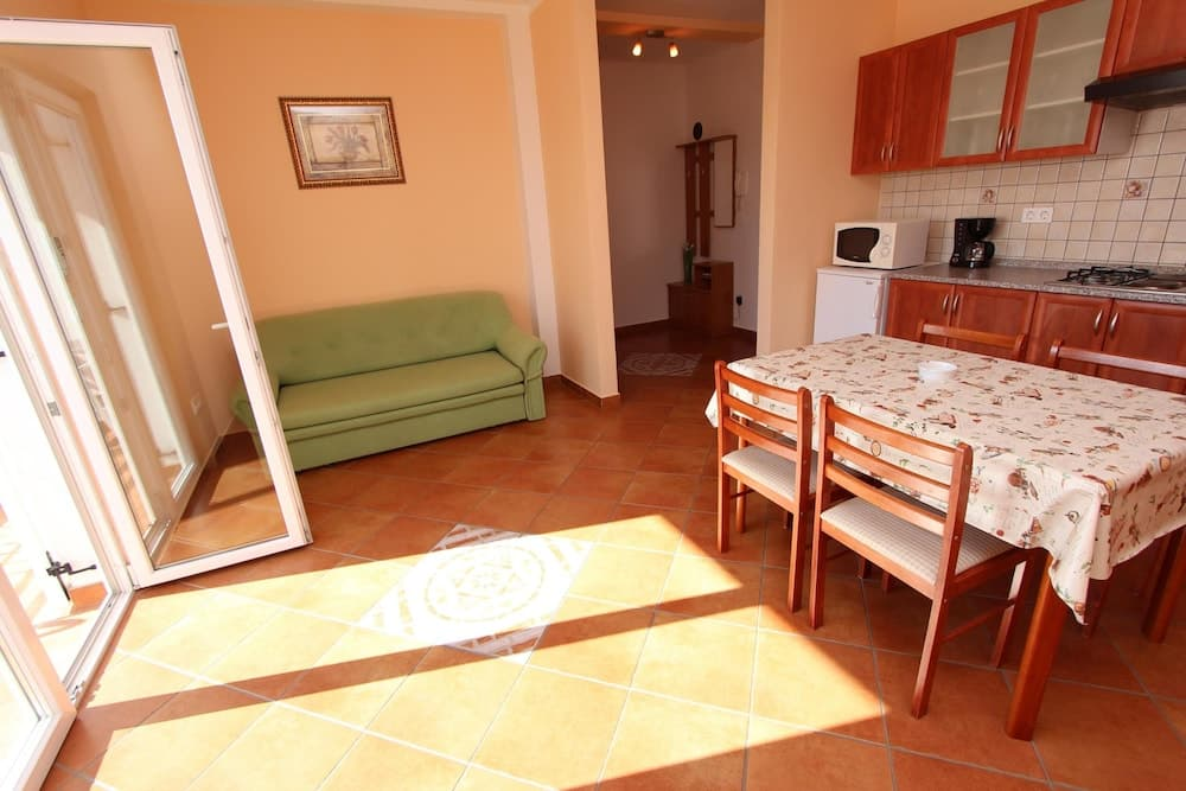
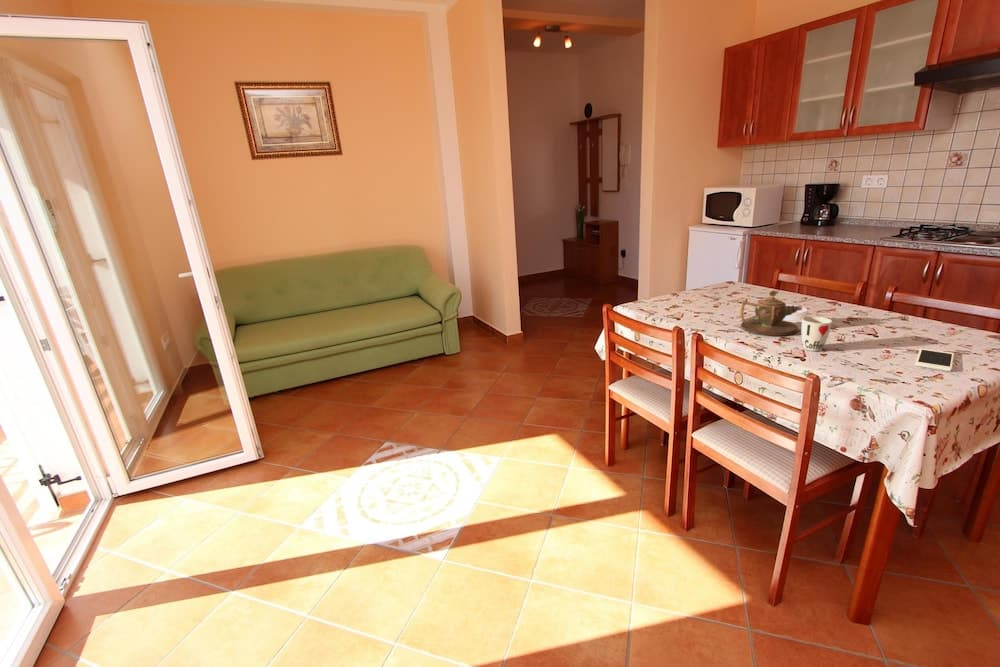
+ cup [800,315,833,352]
+ cell phone [914,347,955,372]
+ teapot [739,290,803,337]
